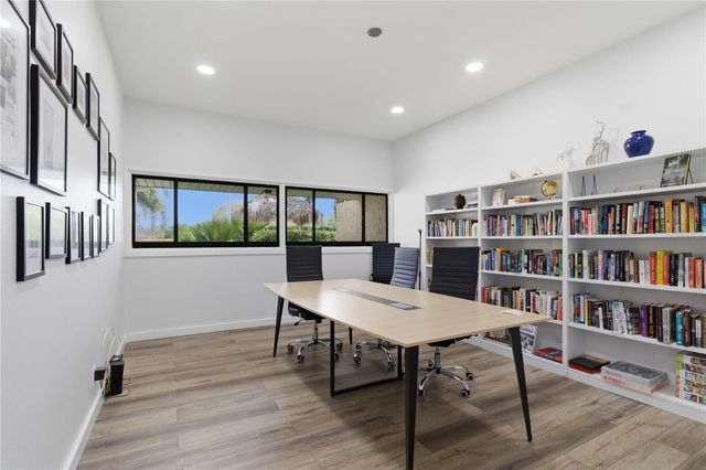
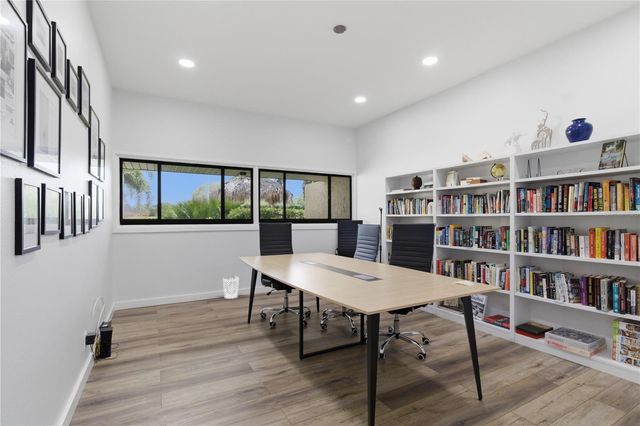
+ wastebasket [222,276,240,300]
